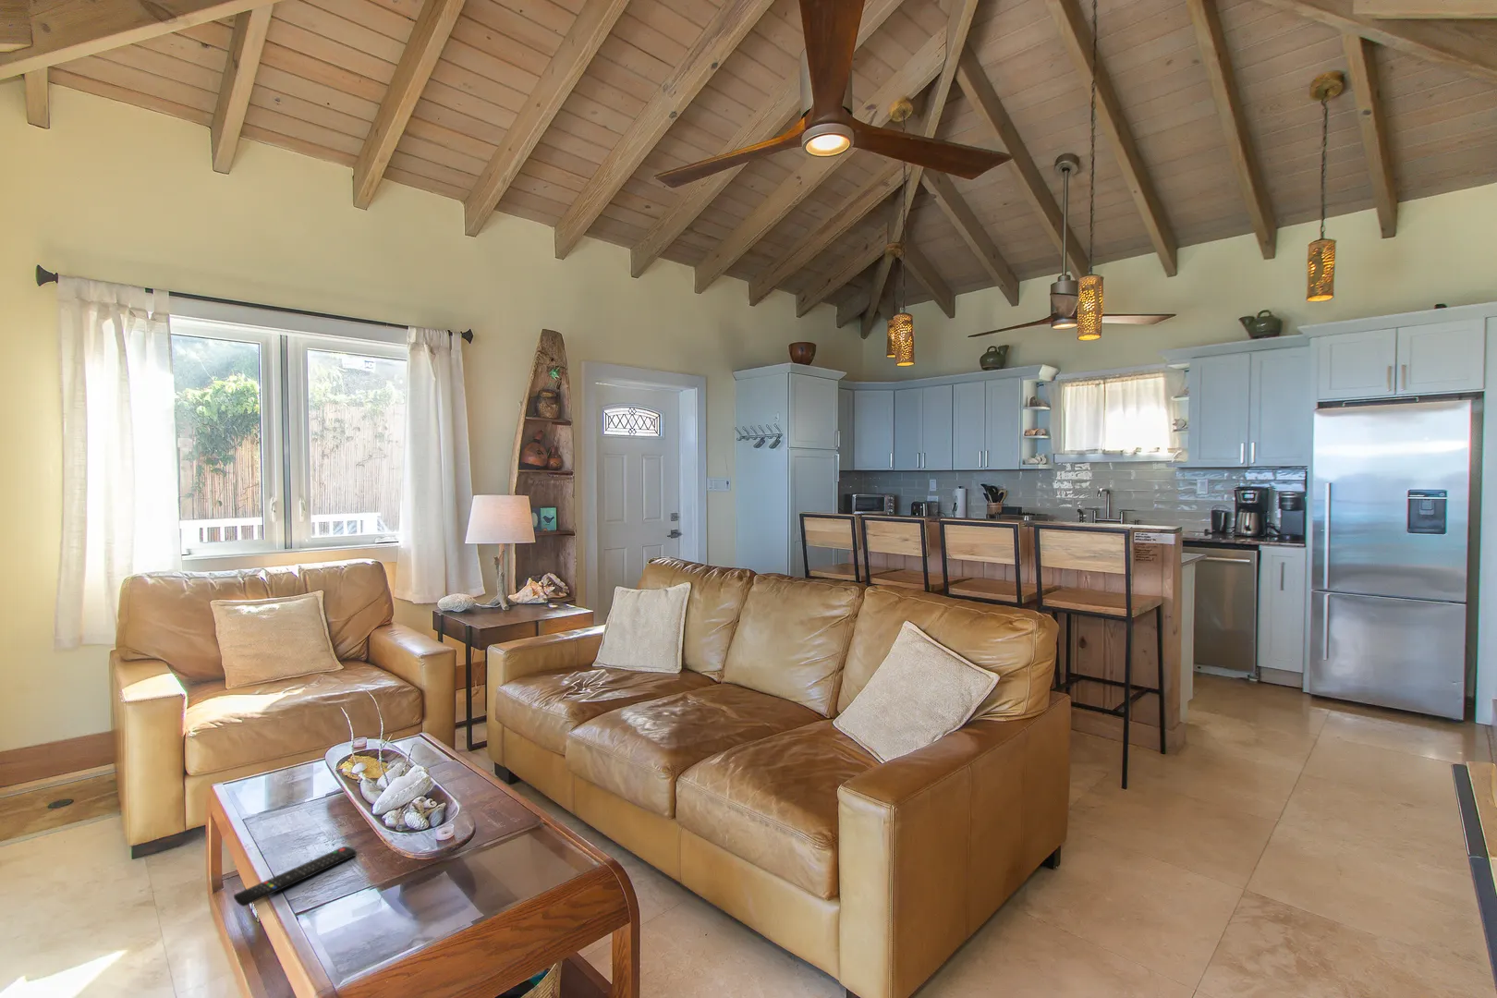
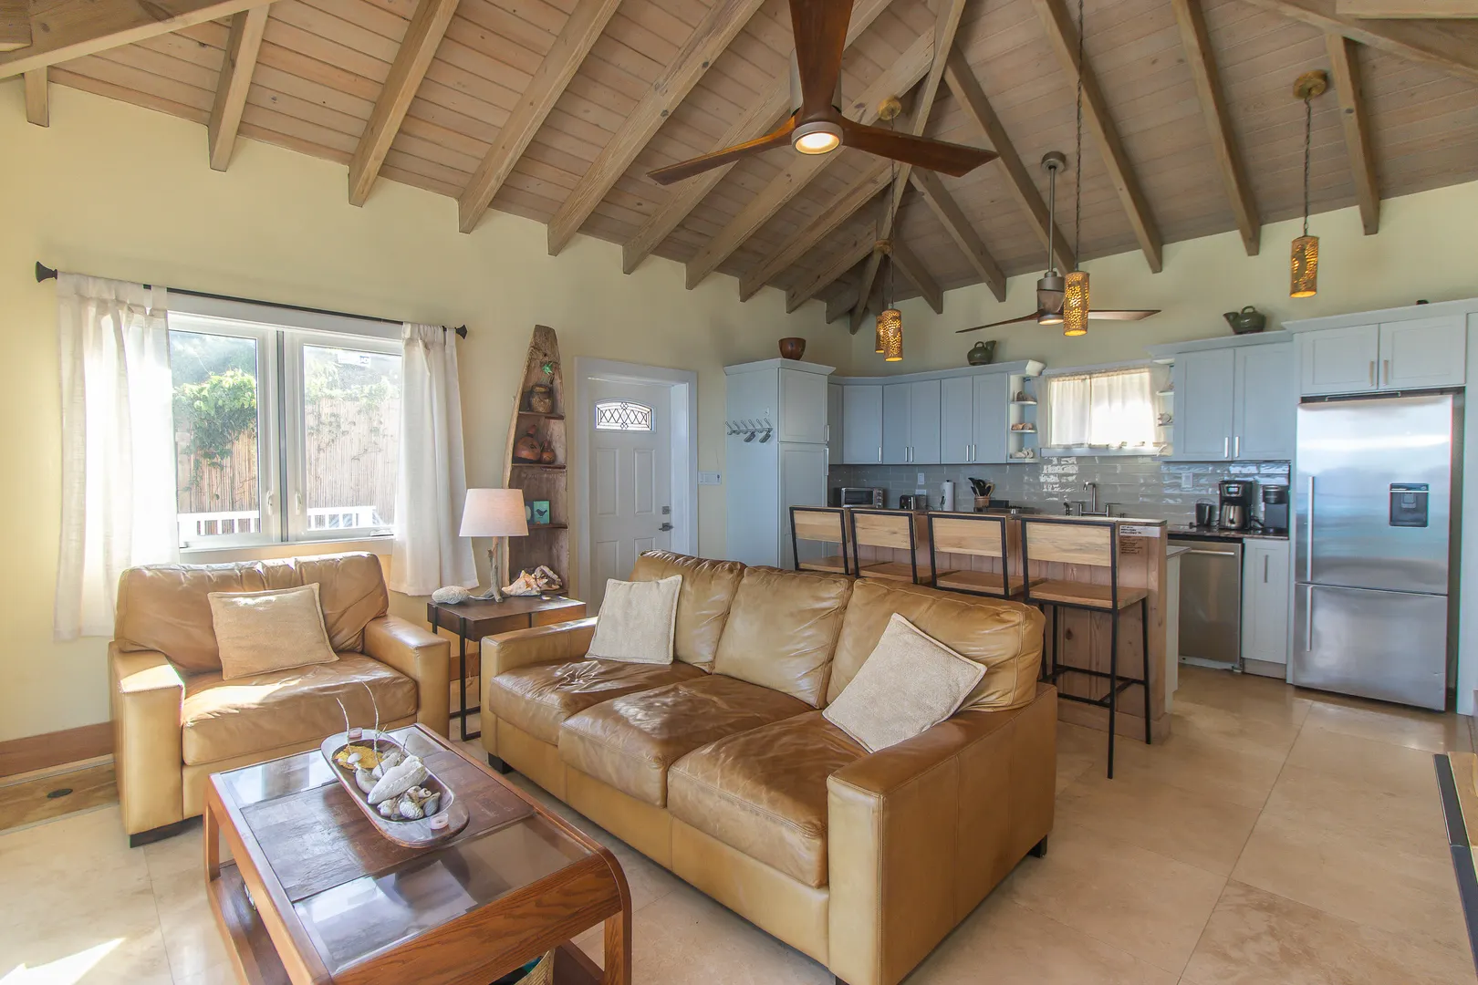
- remote control [233,845,358,908]
